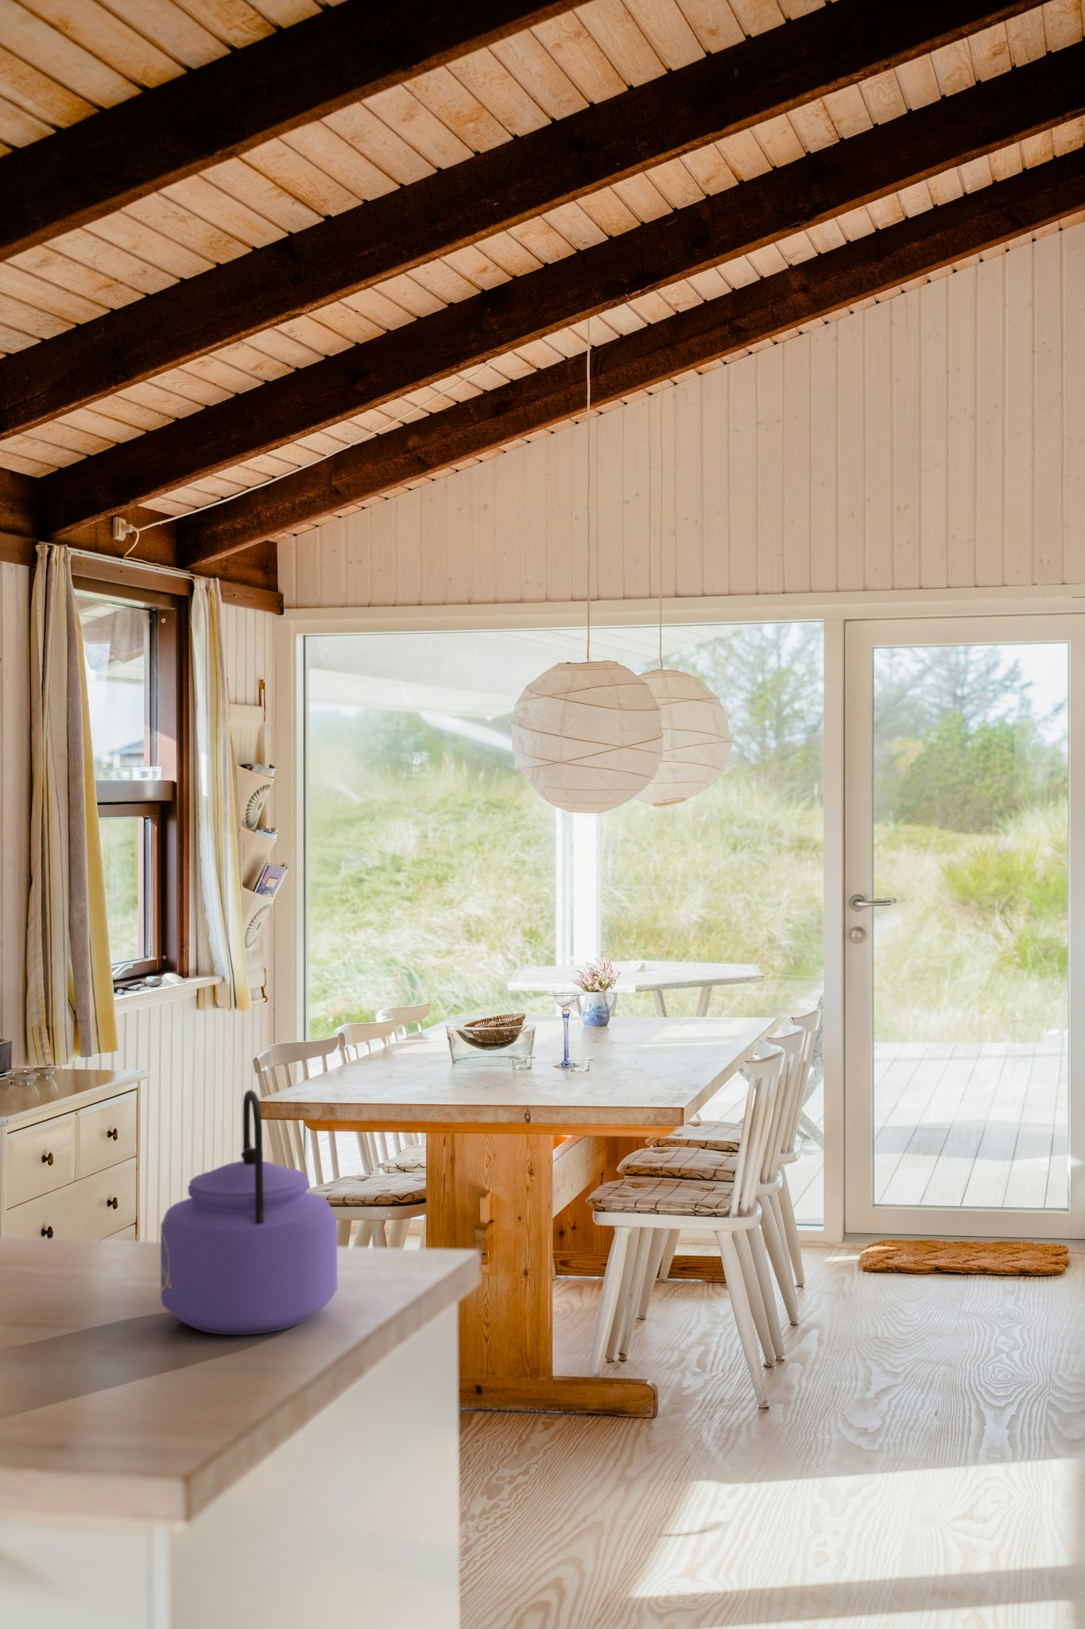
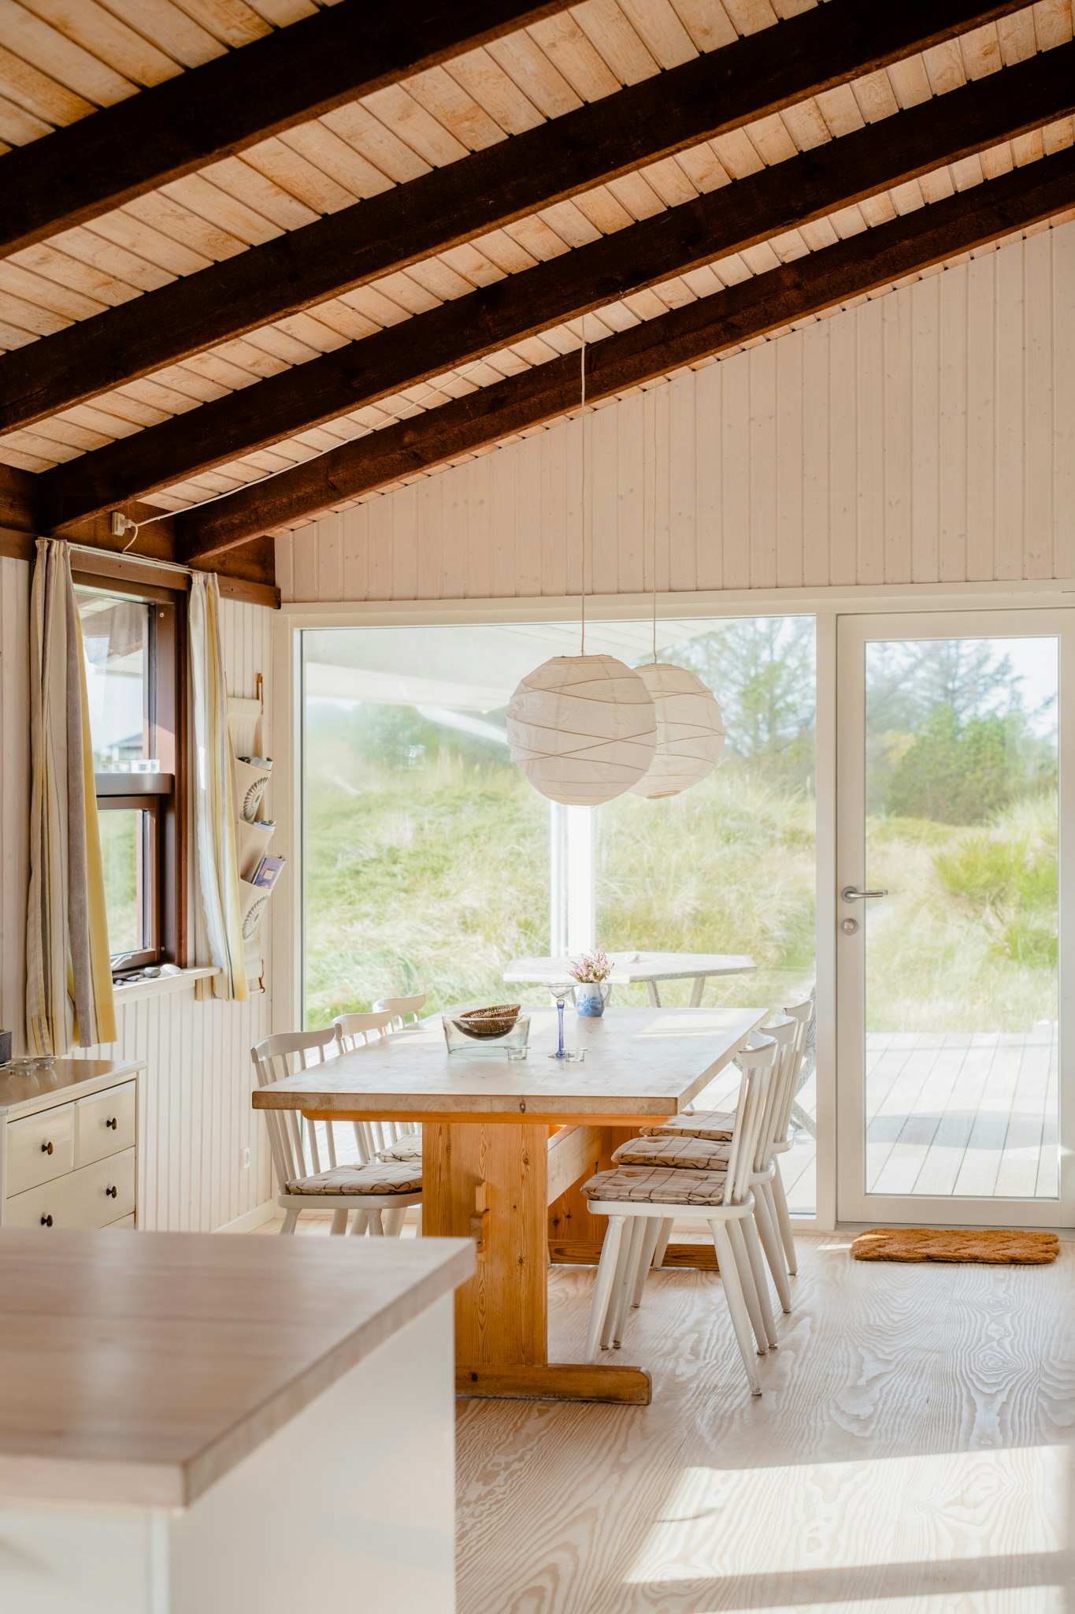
- kettle [160,1089,339,1336]
